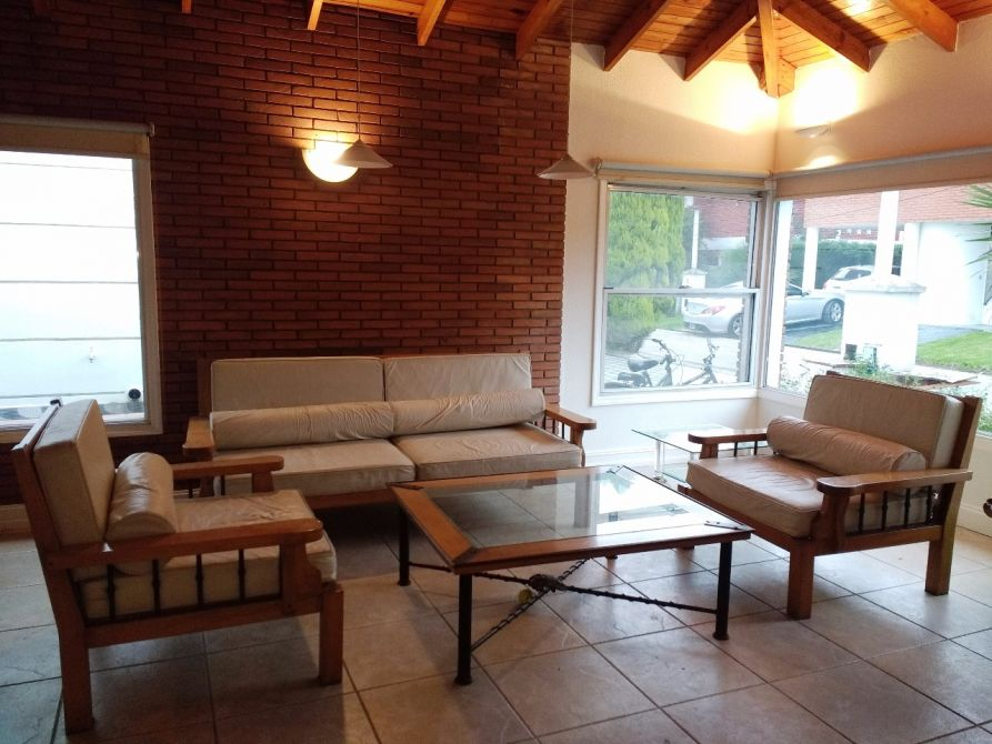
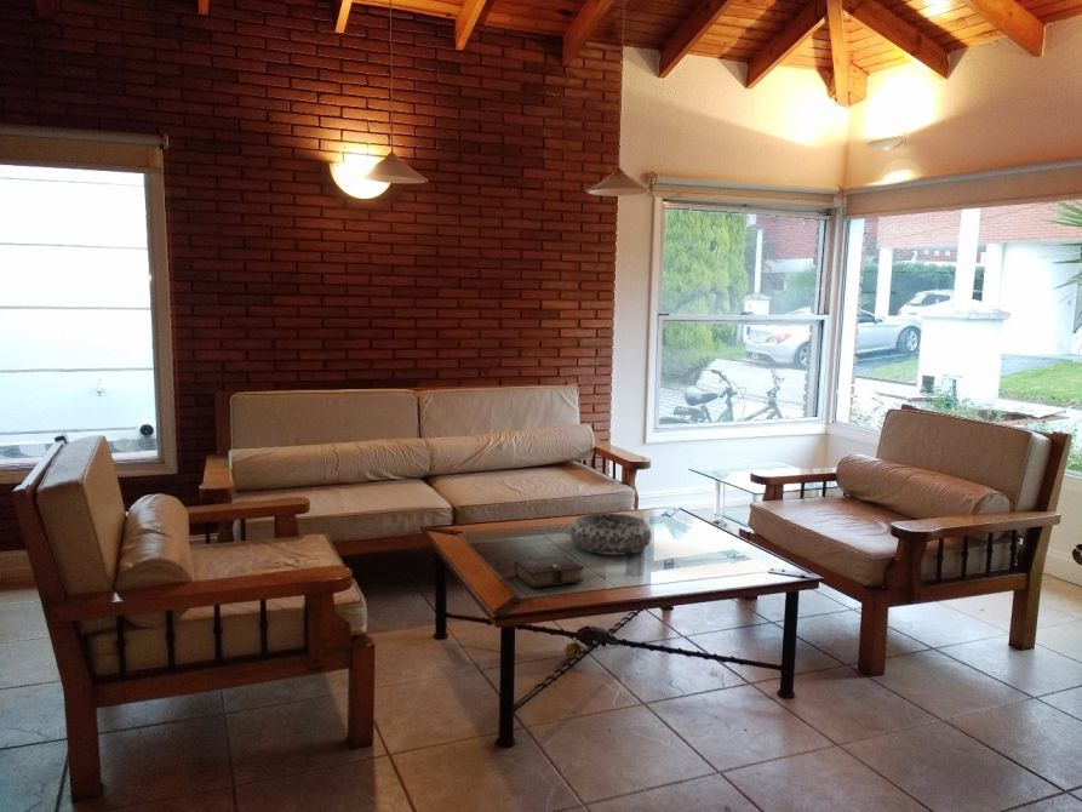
+ decorative bowl [568,511,653,556]
+ book [502,554,585,589]
